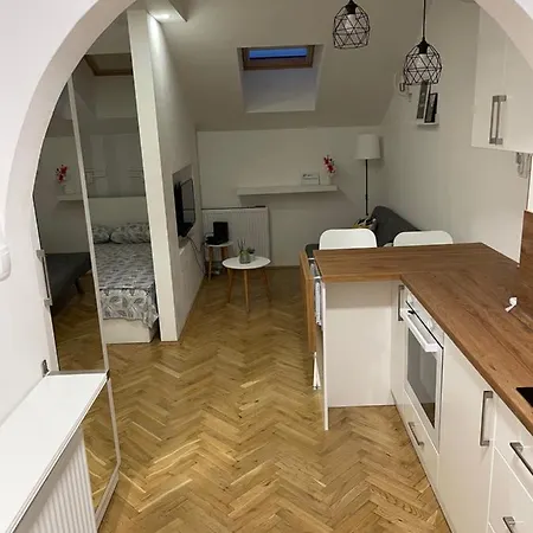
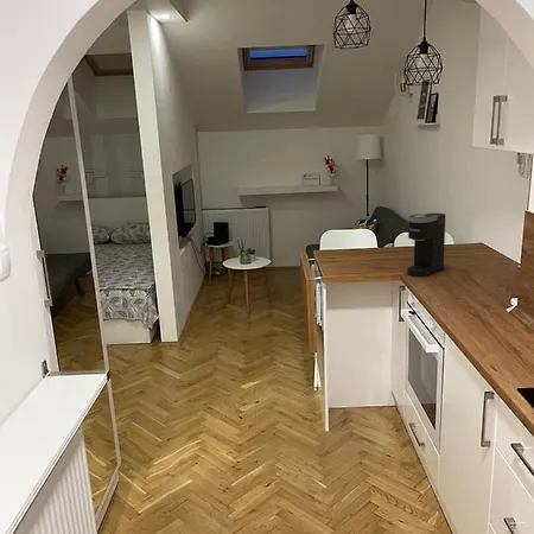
+ coffee maker [406,212,447,278]
